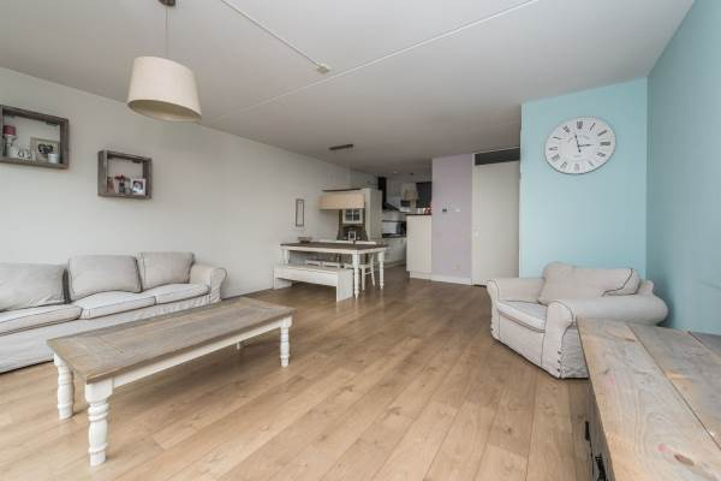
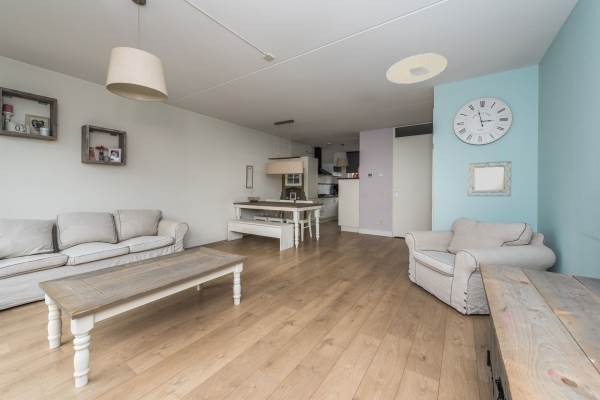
+ home mirror [466,160,512,197]
+ ceiling light [386,53,448,85]
